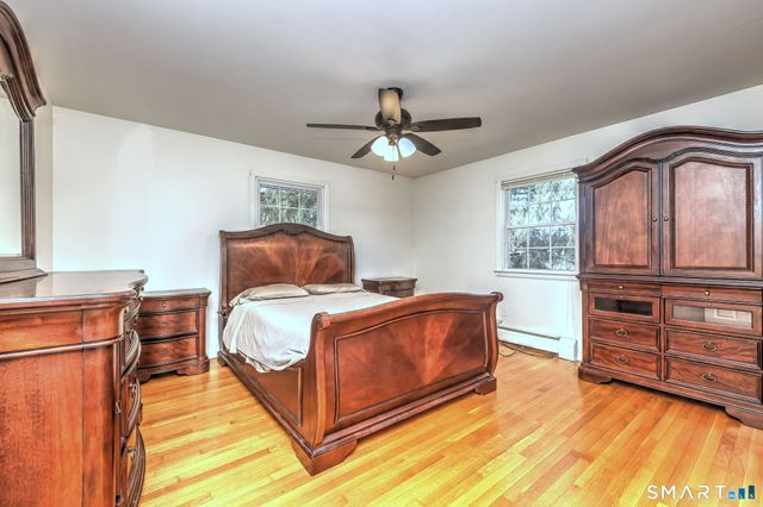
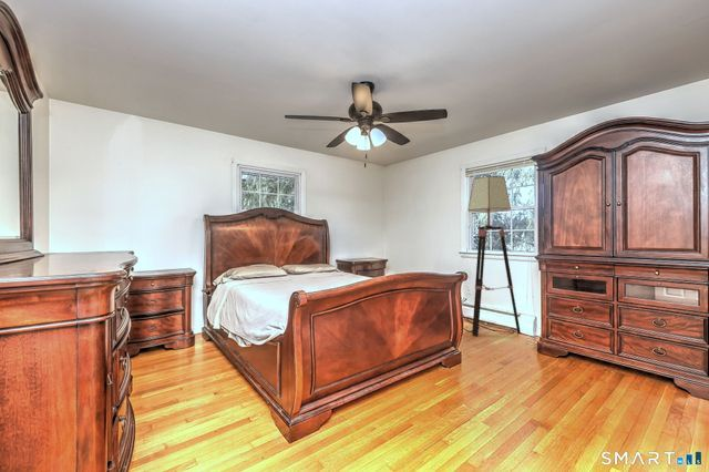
+ floor lamp [467,175,522,337]
